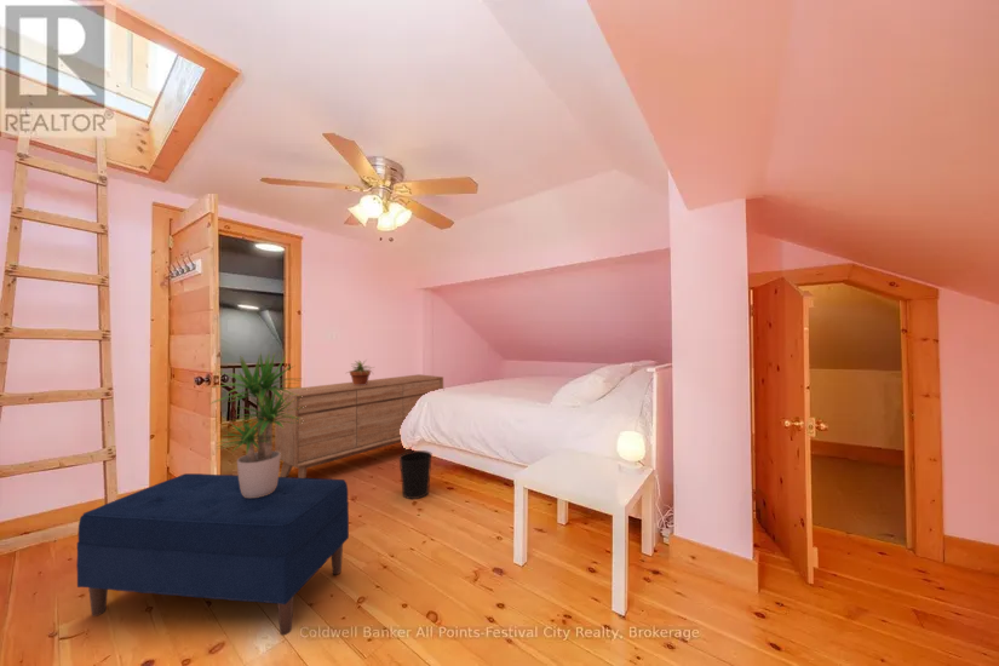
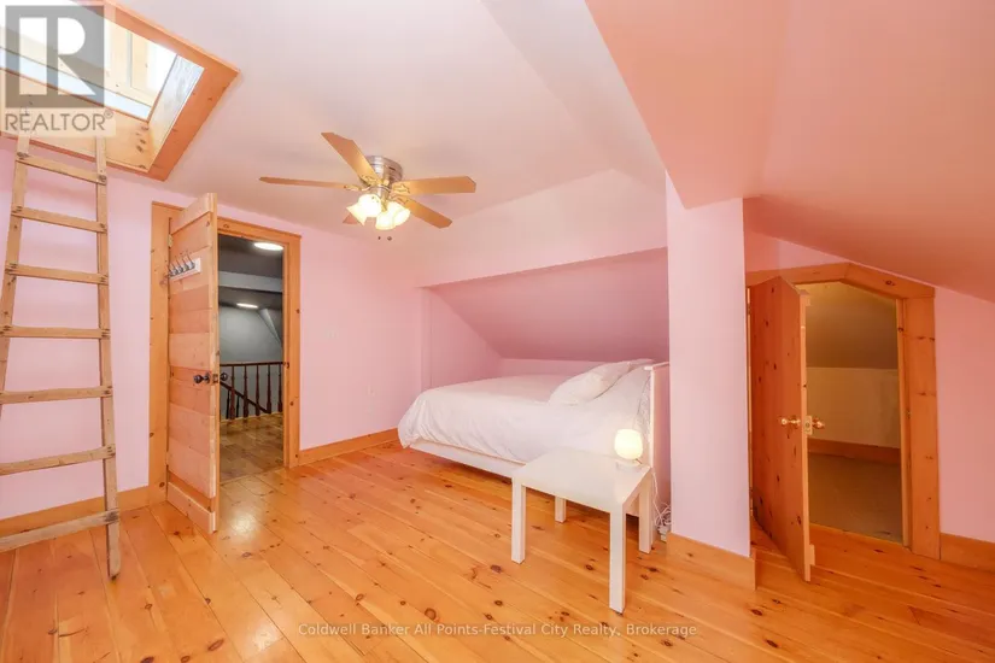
- wastebasket [397,449,434,500]
- sideboard [274,373,444,478]
- bench [75,472,350,637]
- potted plant [208,350,308,498]
- potted plant [346,358,374,385]
